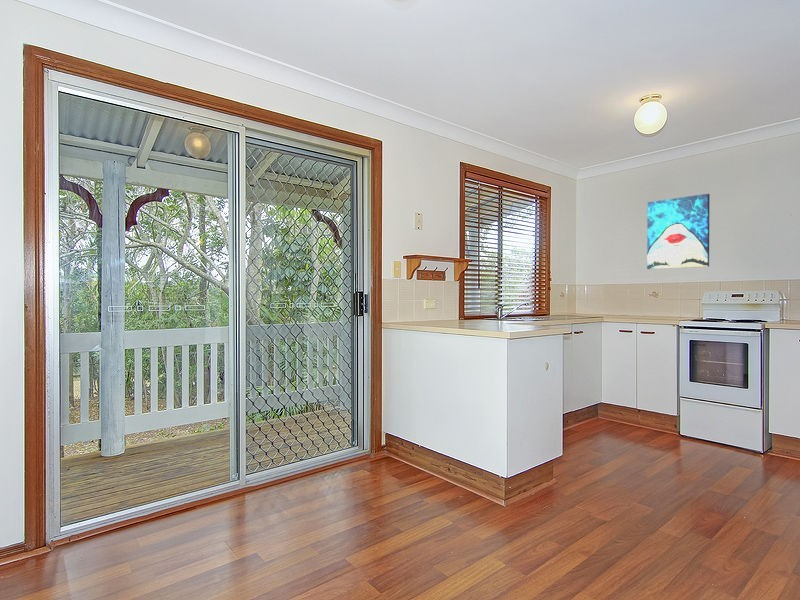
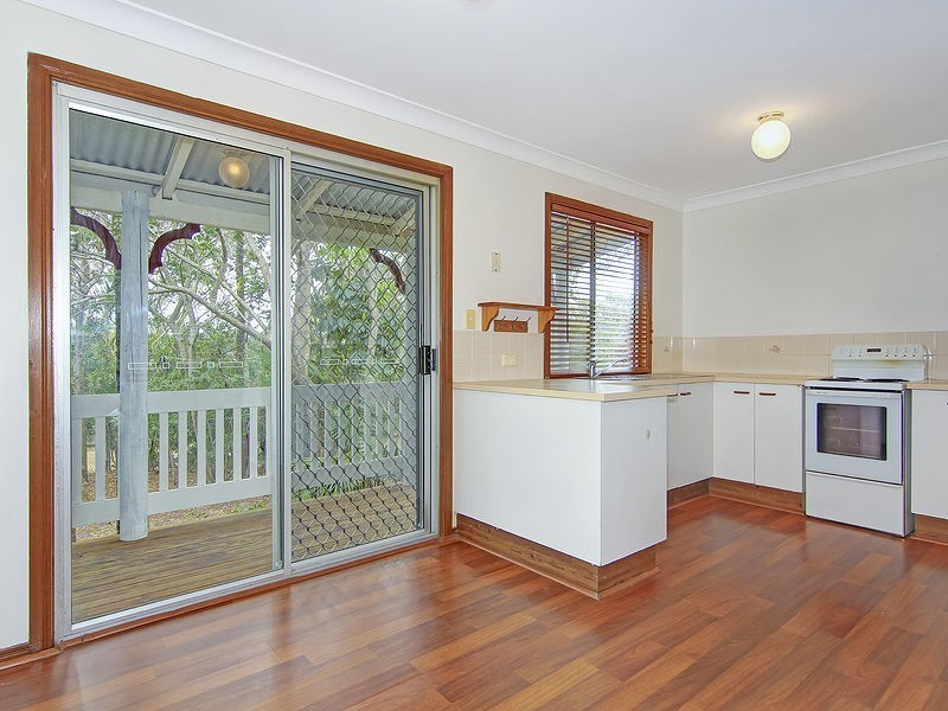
- wall art [646,193,711,270]
